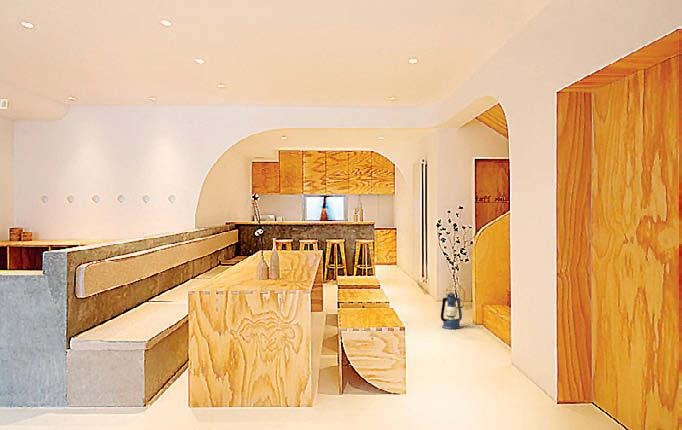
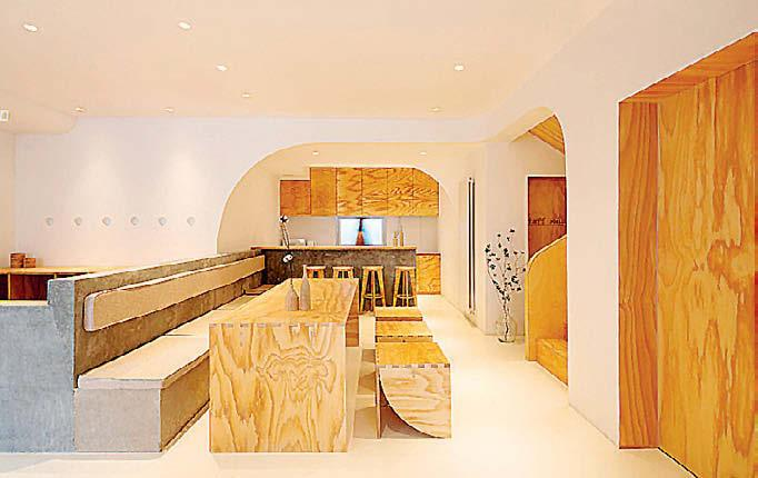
- lantern [440,292,463,330]
